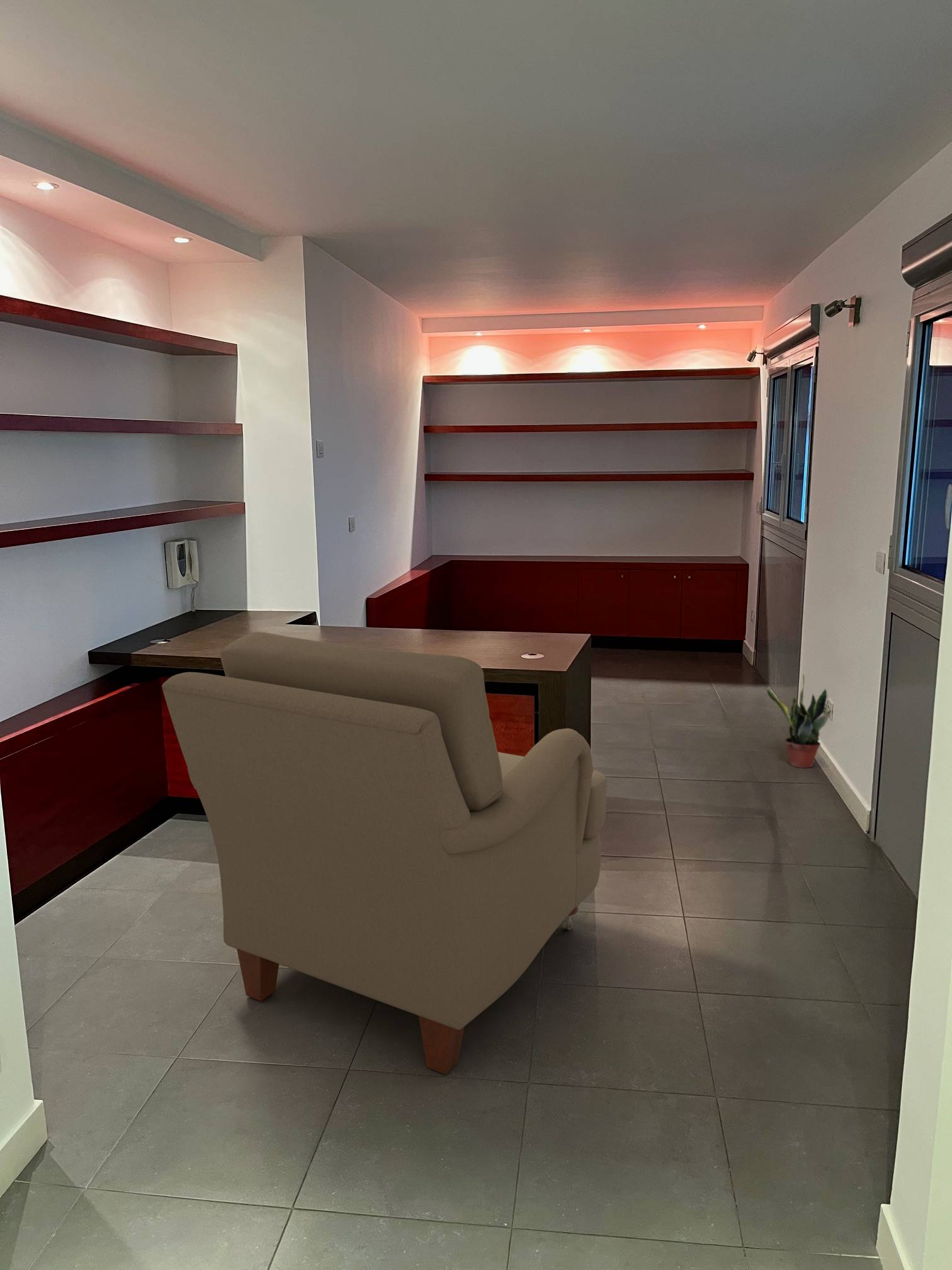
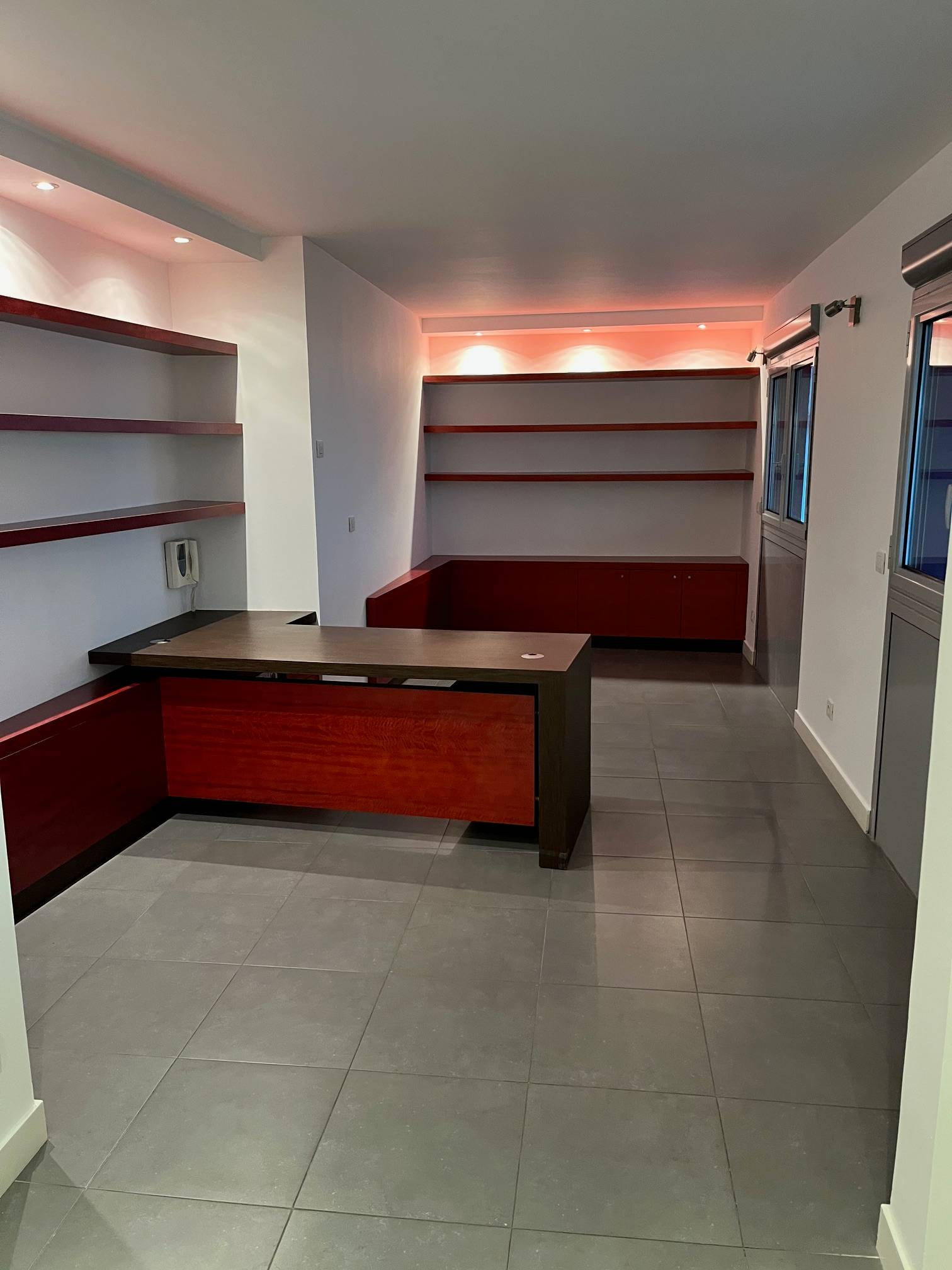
- chair [161,631,608,1075]
- potted plant [766,673,834,769]
